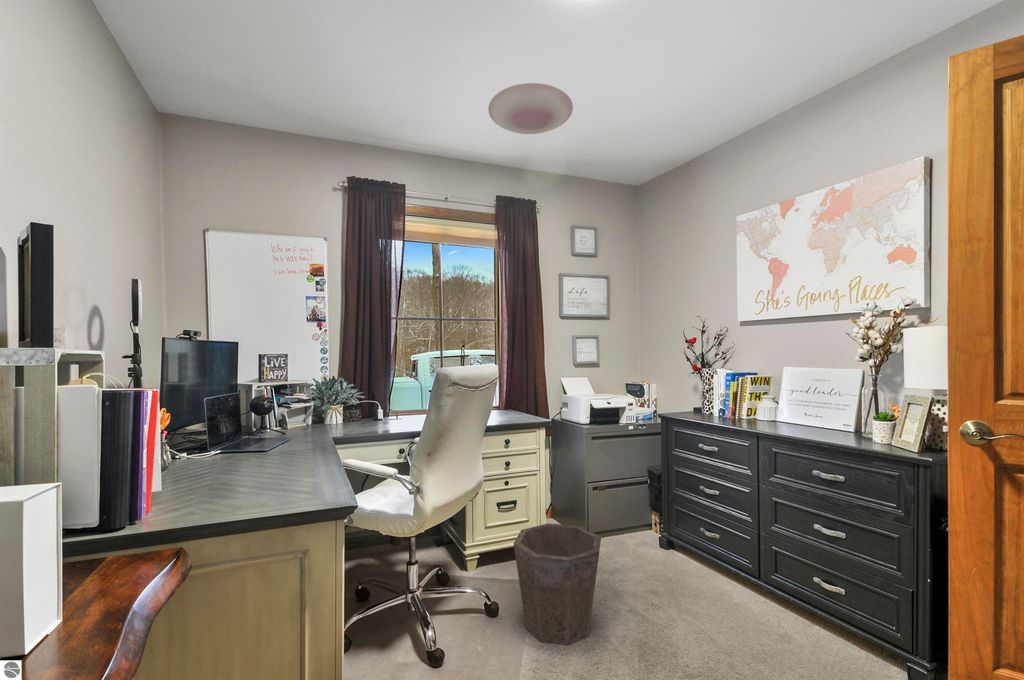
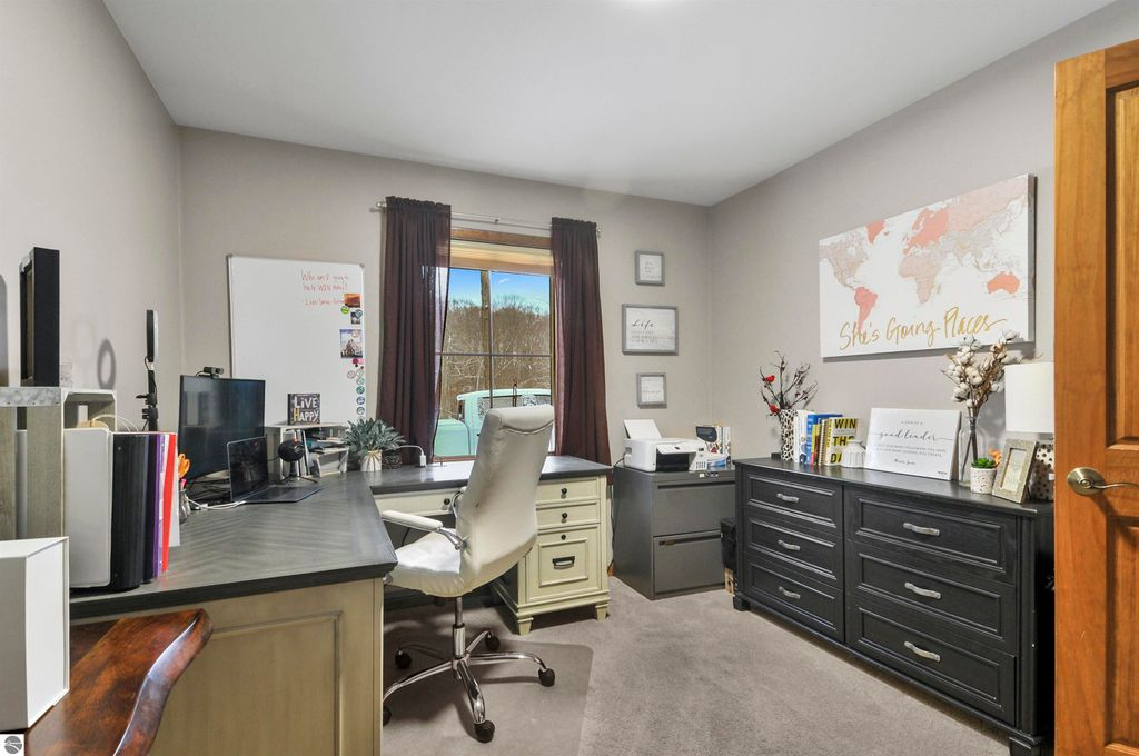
- ceiling light [487,82,574,135]
- waste bin [513,523,602,647]
